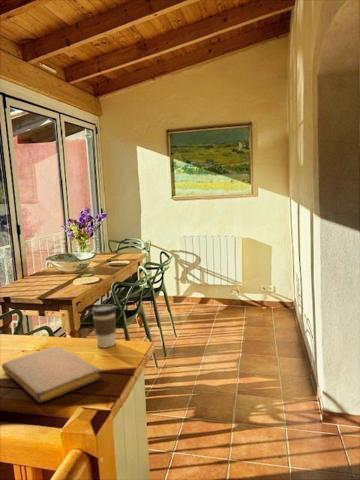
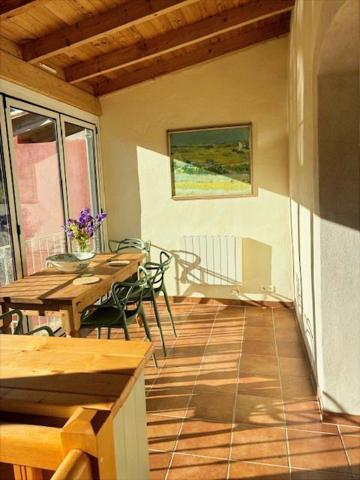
- notebook [1,345,101,404]
- coffee cup [91,303,117,349]
